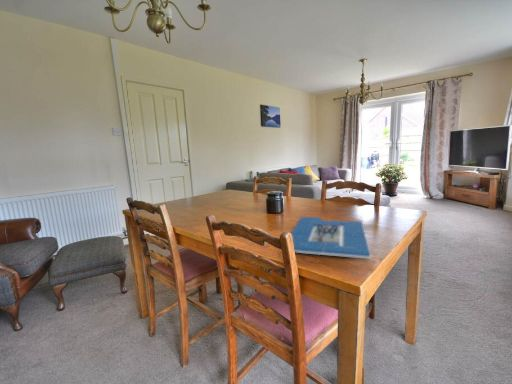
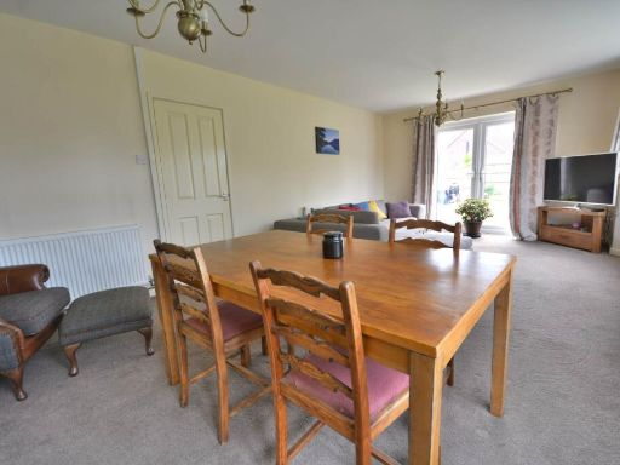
- board game [290,216,372,260]
